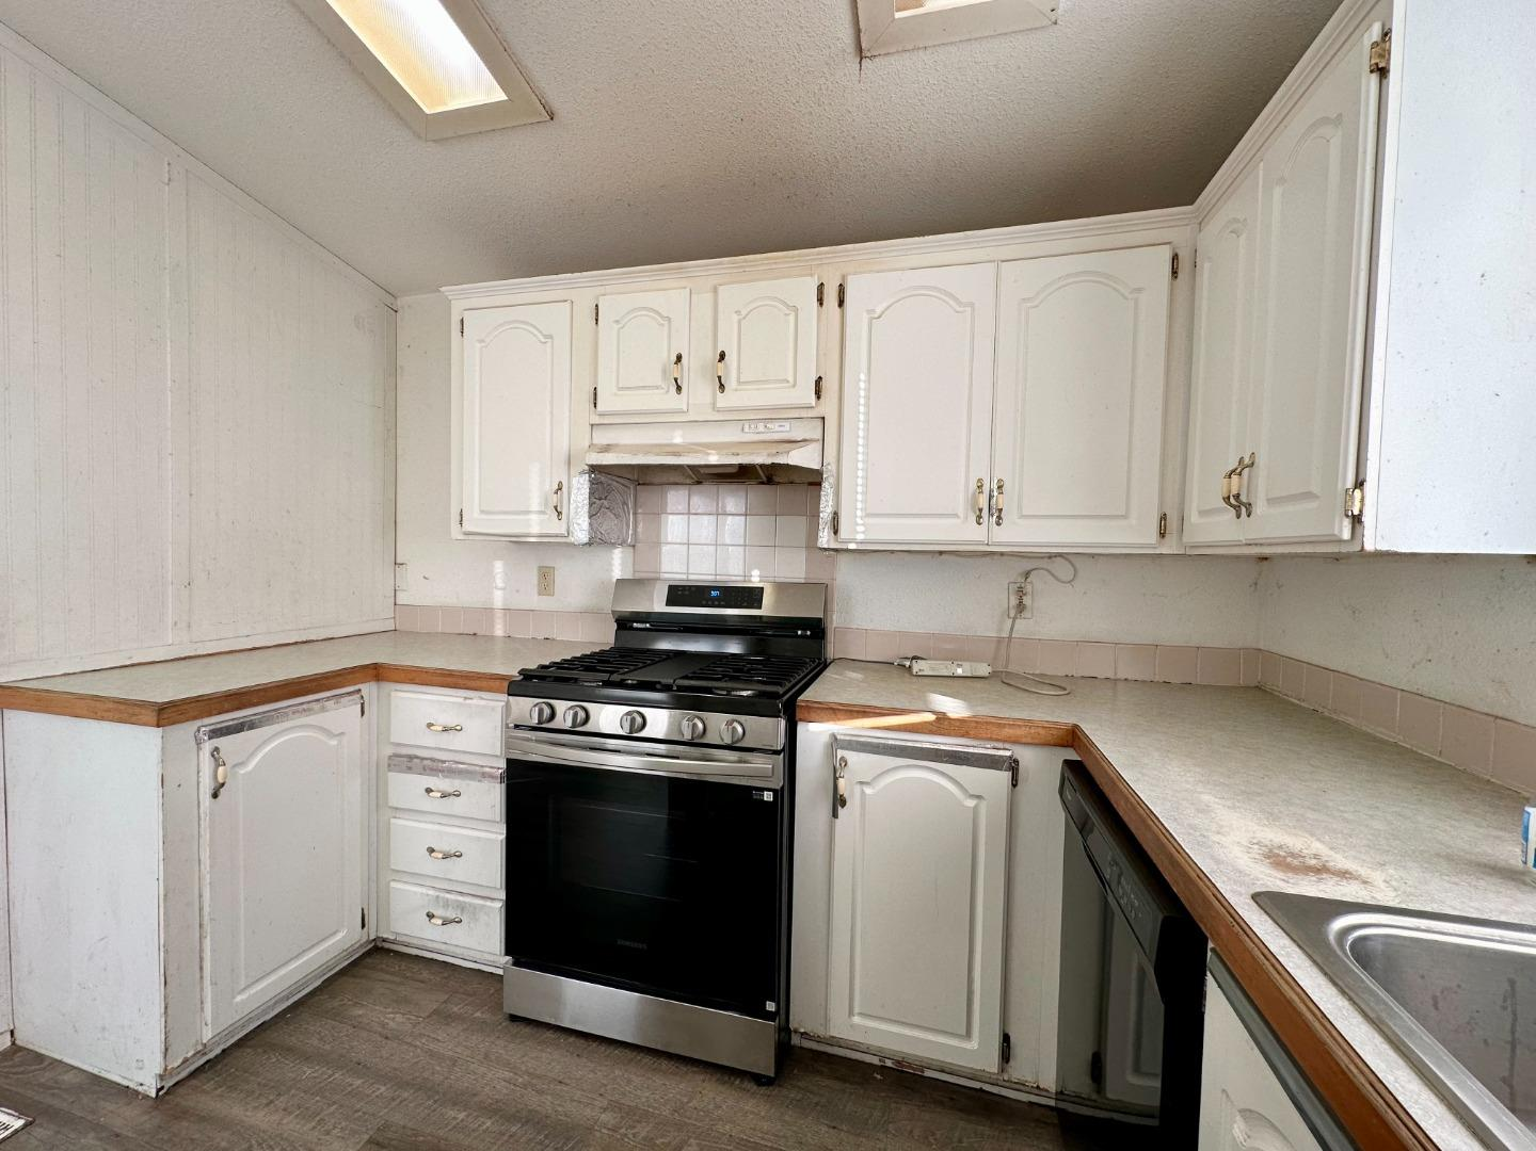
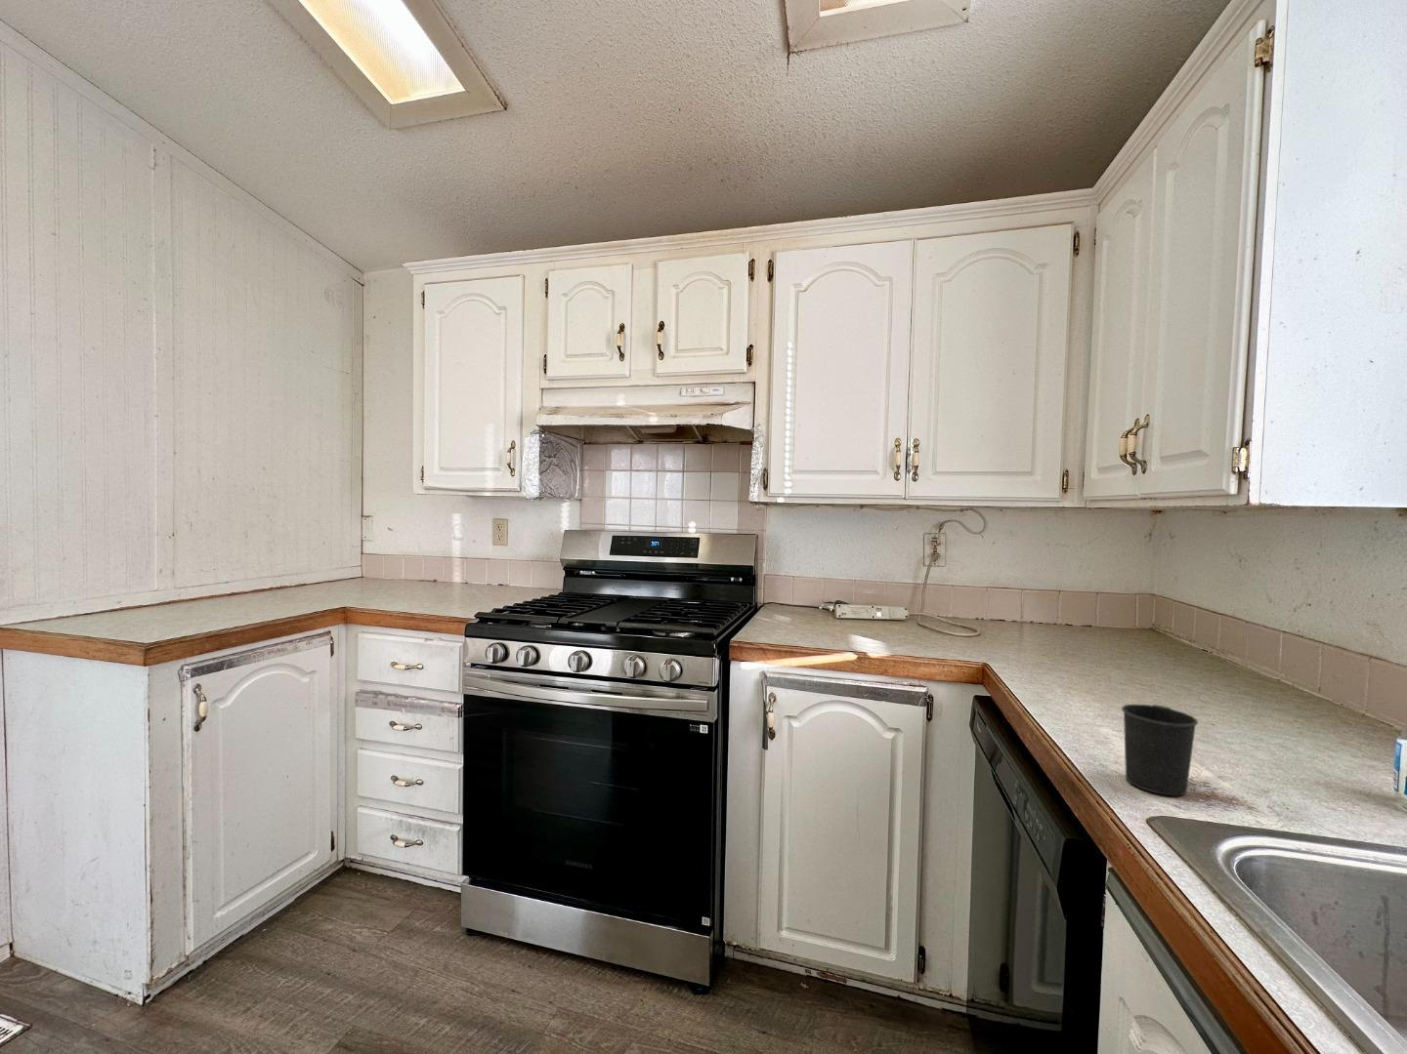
+ mug [1121,704,1199,796]
